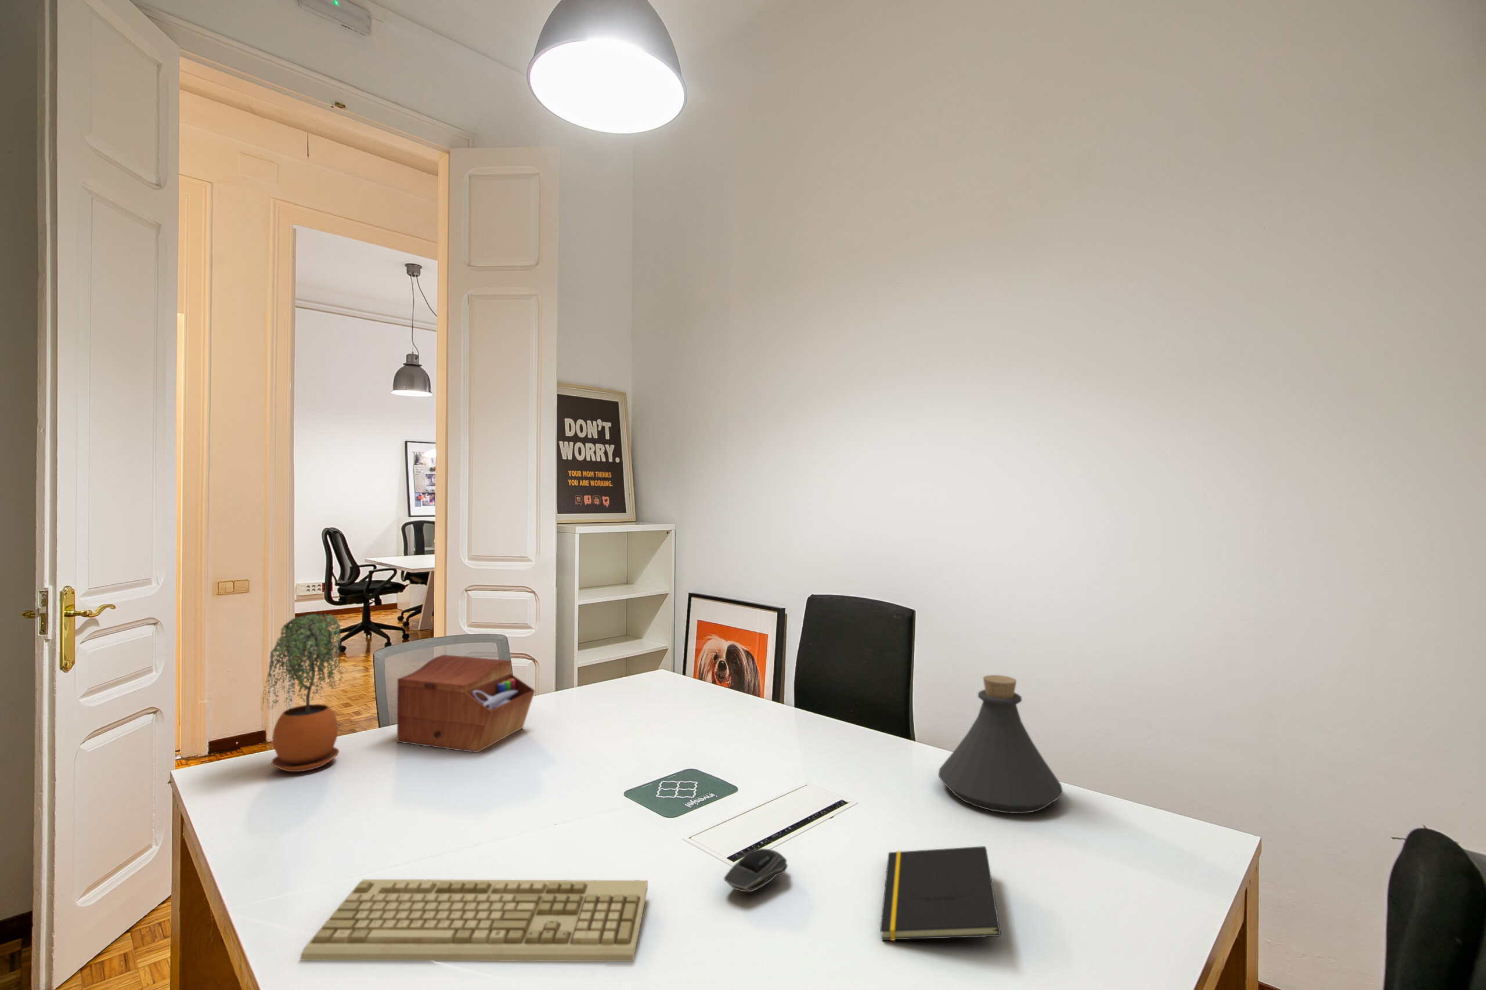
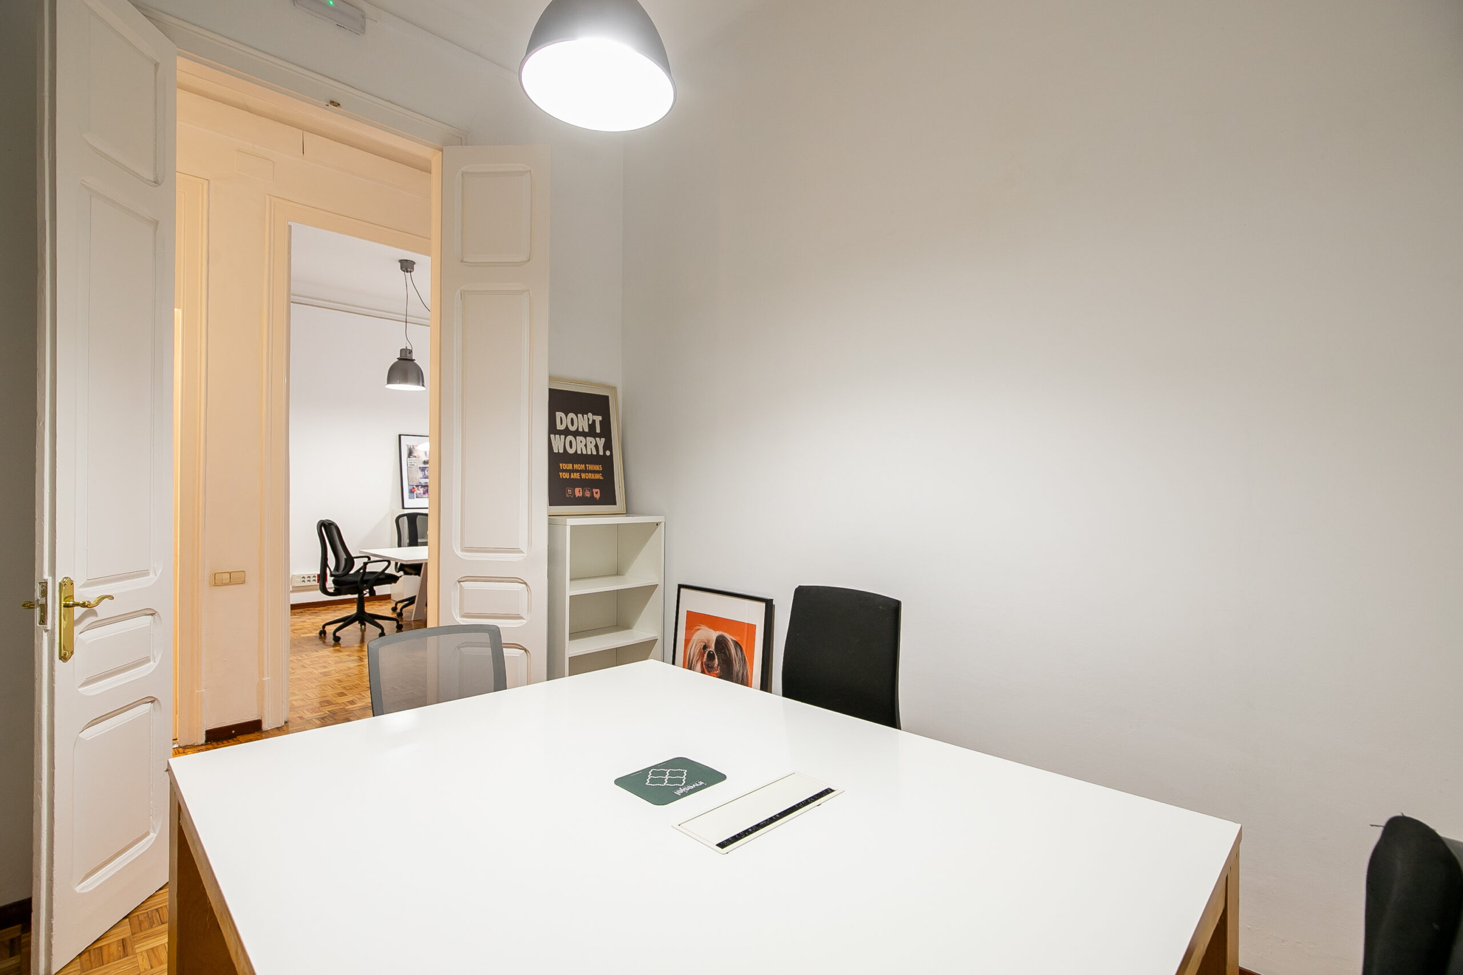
- potted plant [261,613,344,772]
- keyboard [299,878,649,962]
- sewing box [397,654,536,754]
- bottle [938,674,1064,814]
- computer mouse [724,847,788,893]
- notepad [879,845,1001,941]
